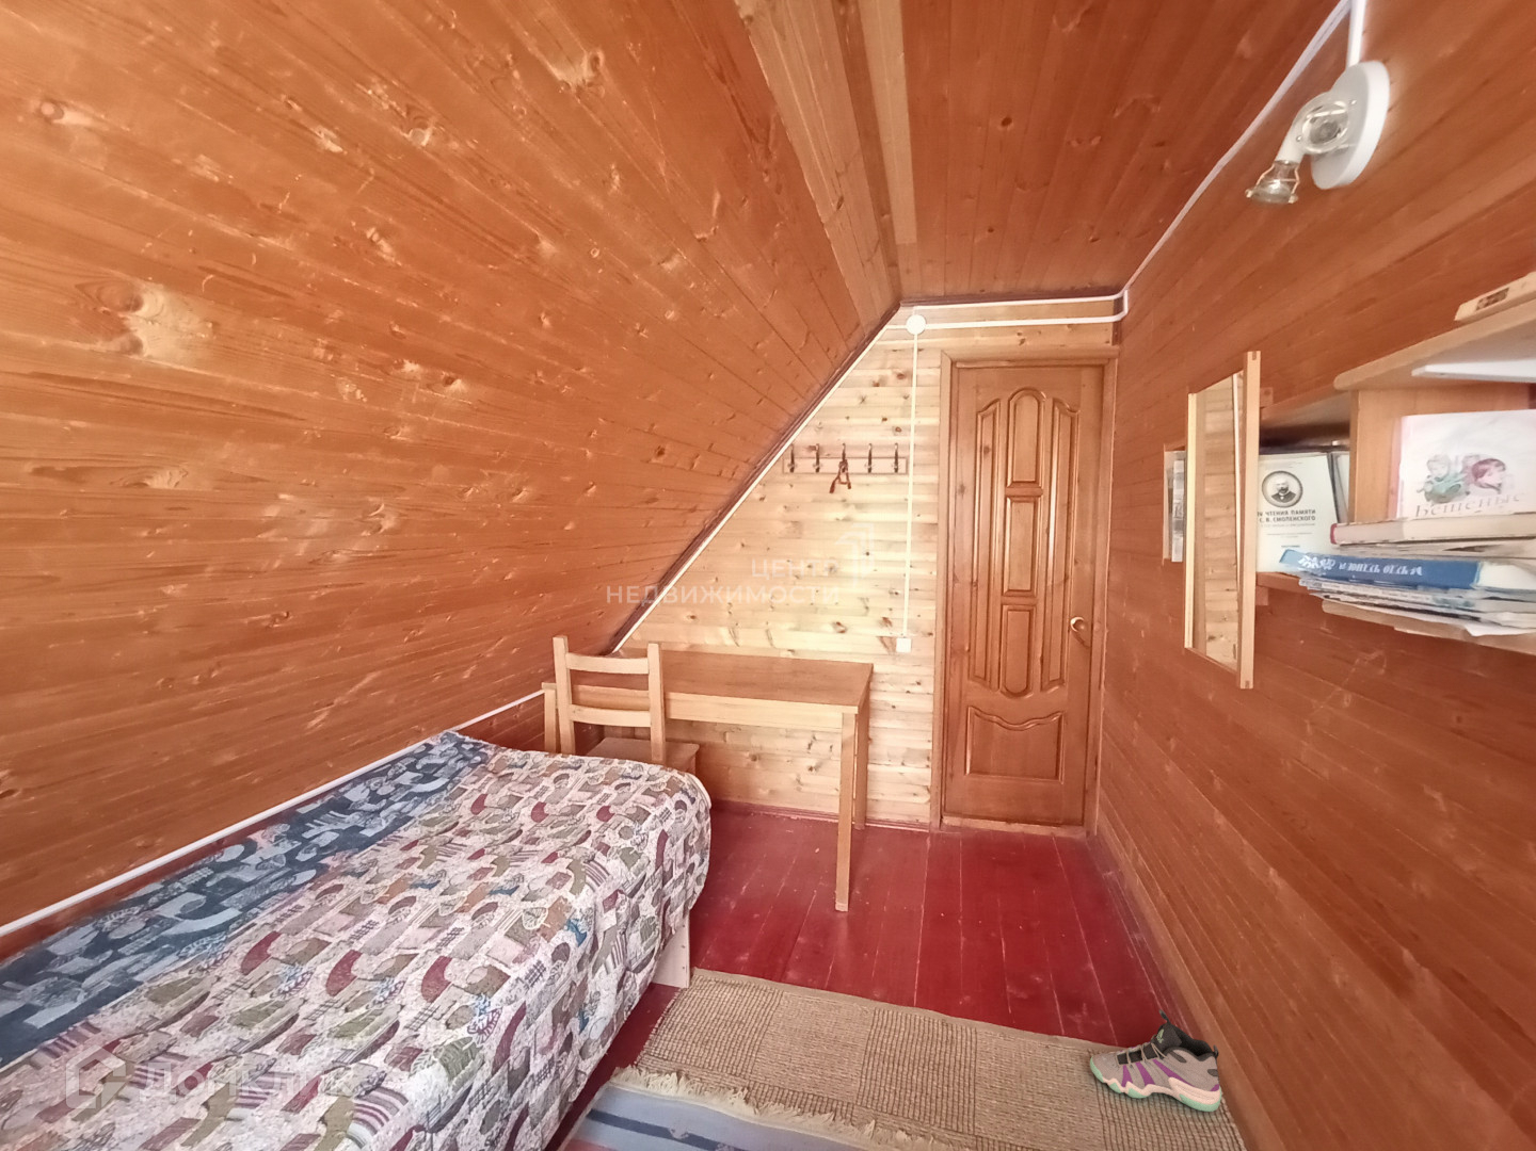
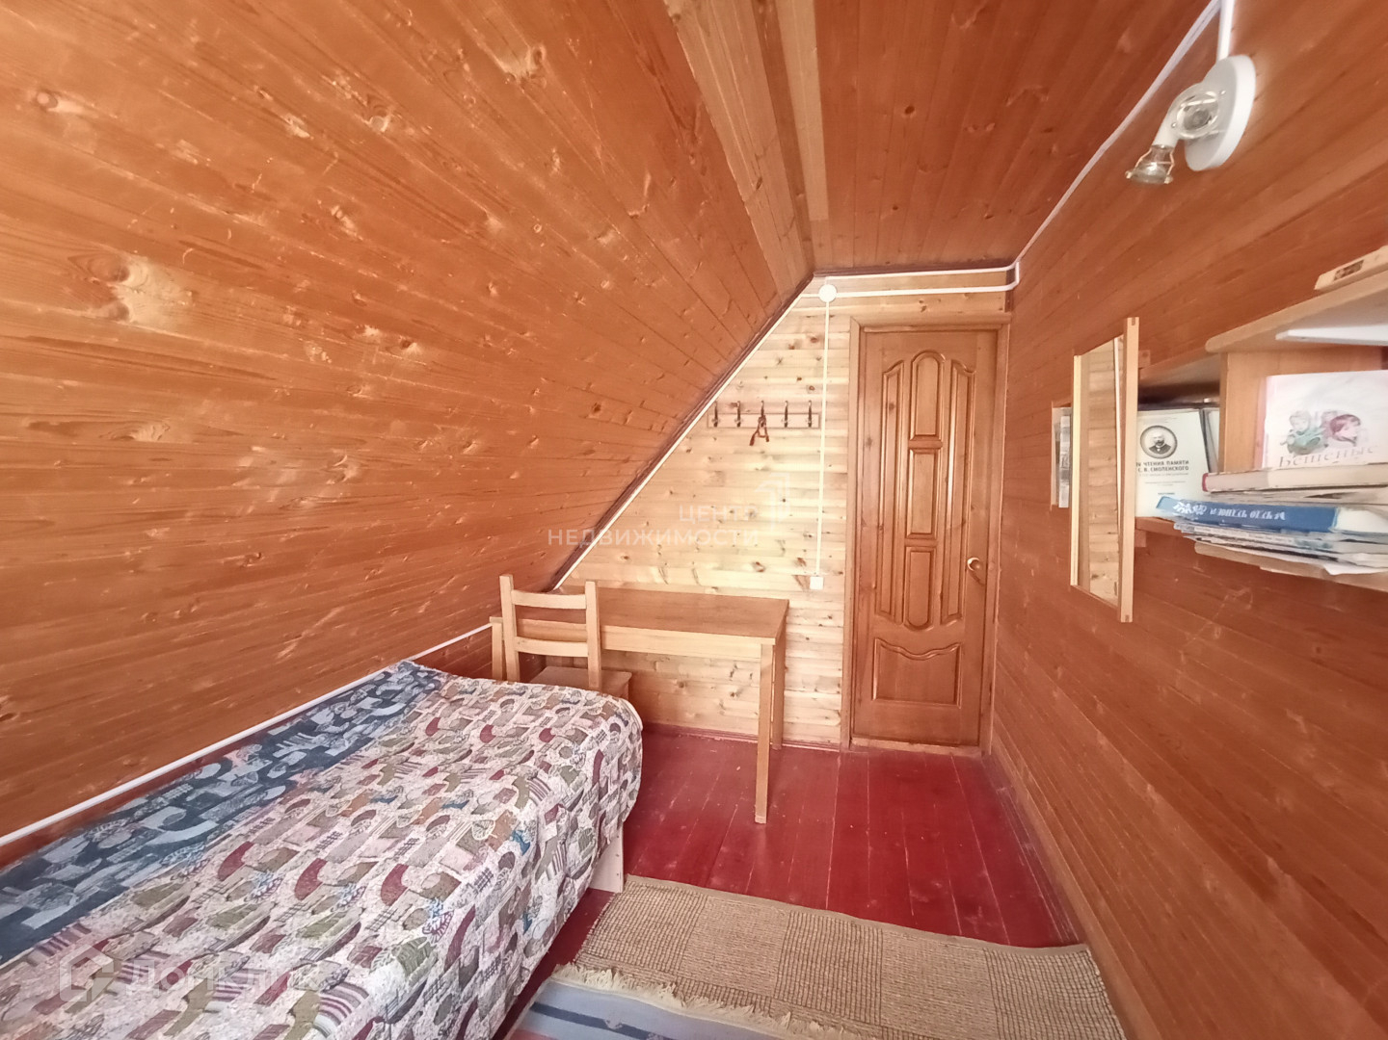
- sneaker [1089,1008,1223,1112]
